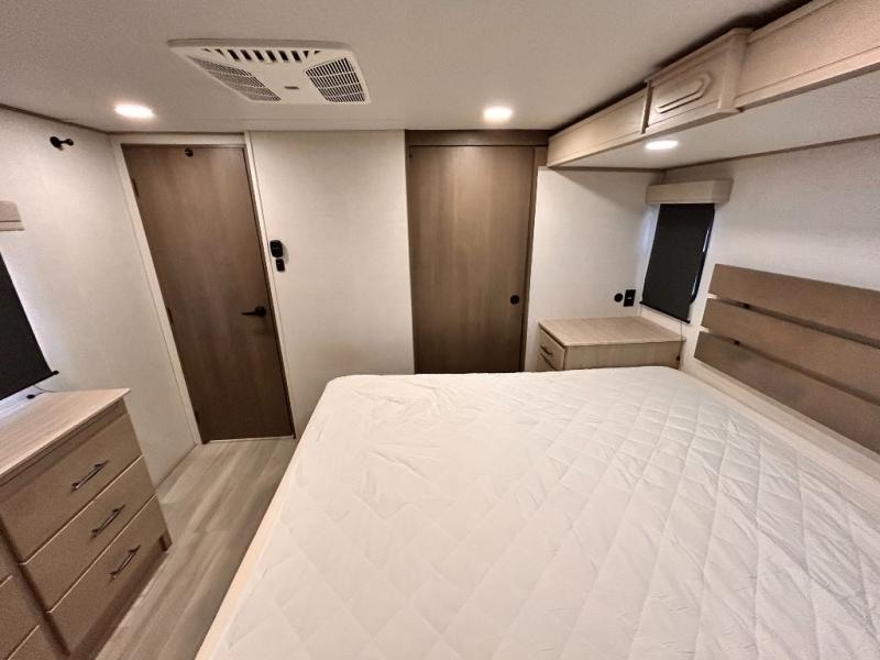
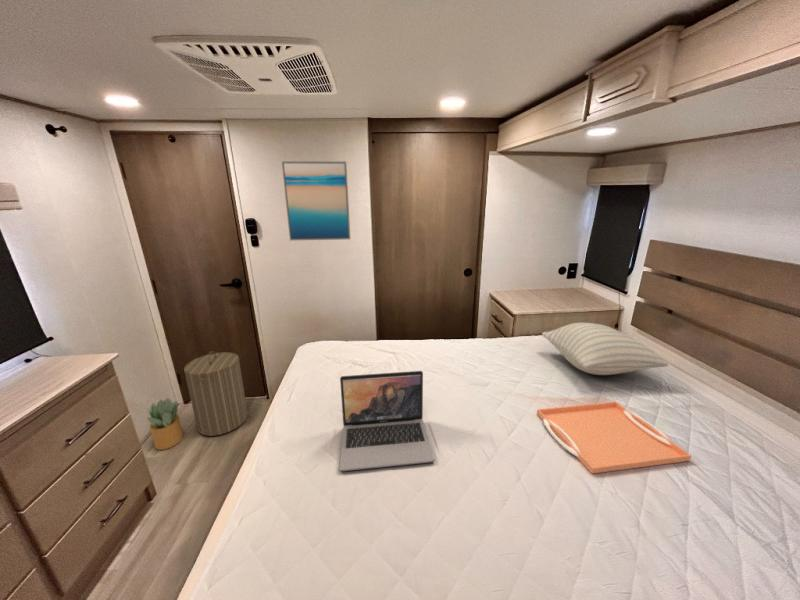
+ wall art [281,160,351,241]
+ pillow [541,322,669,376]
+ potted plant [146,397,184,451]
+ laundry hamper [183,350,249,437]
+ laptop [339,370,435,472]
+ serving tray [536,401,692,475]
